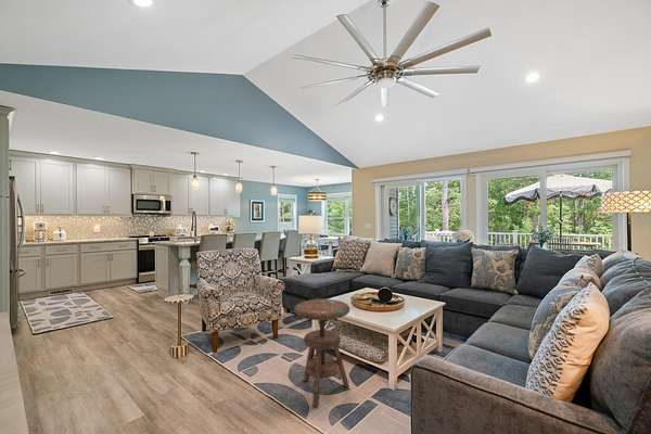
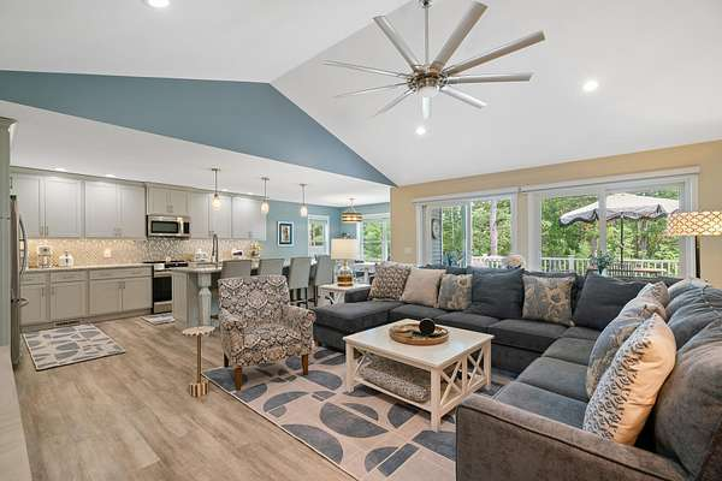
- side table [293,298,350,408]
